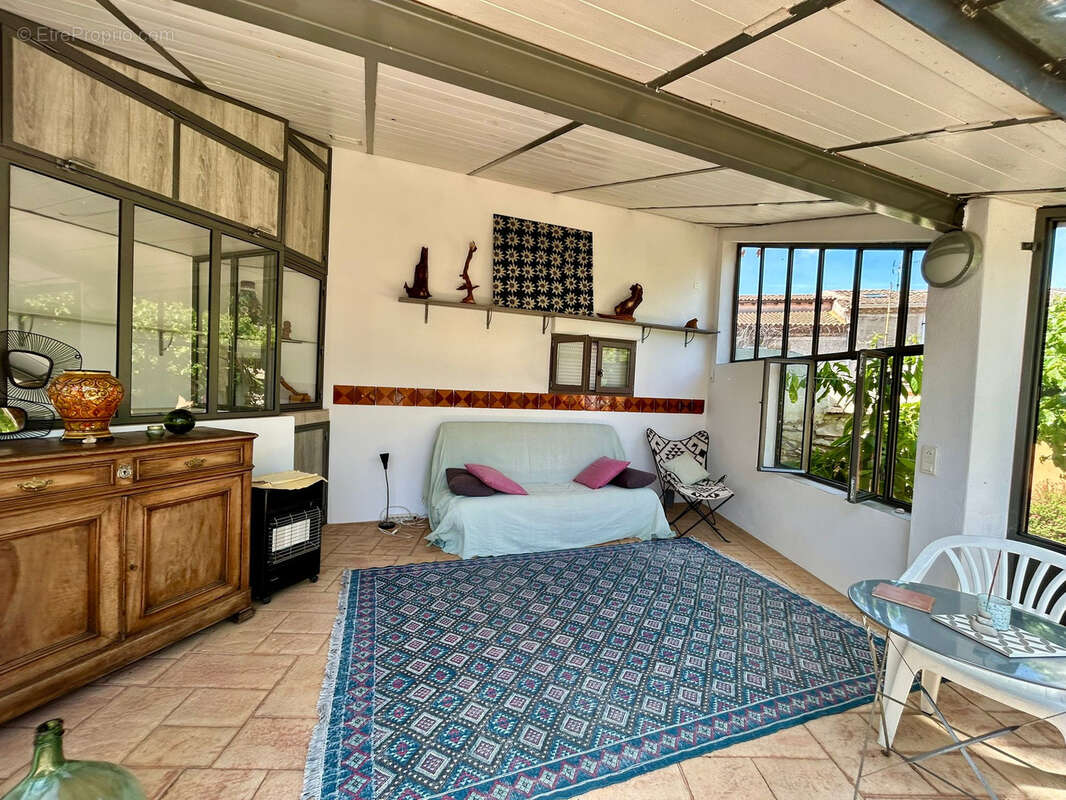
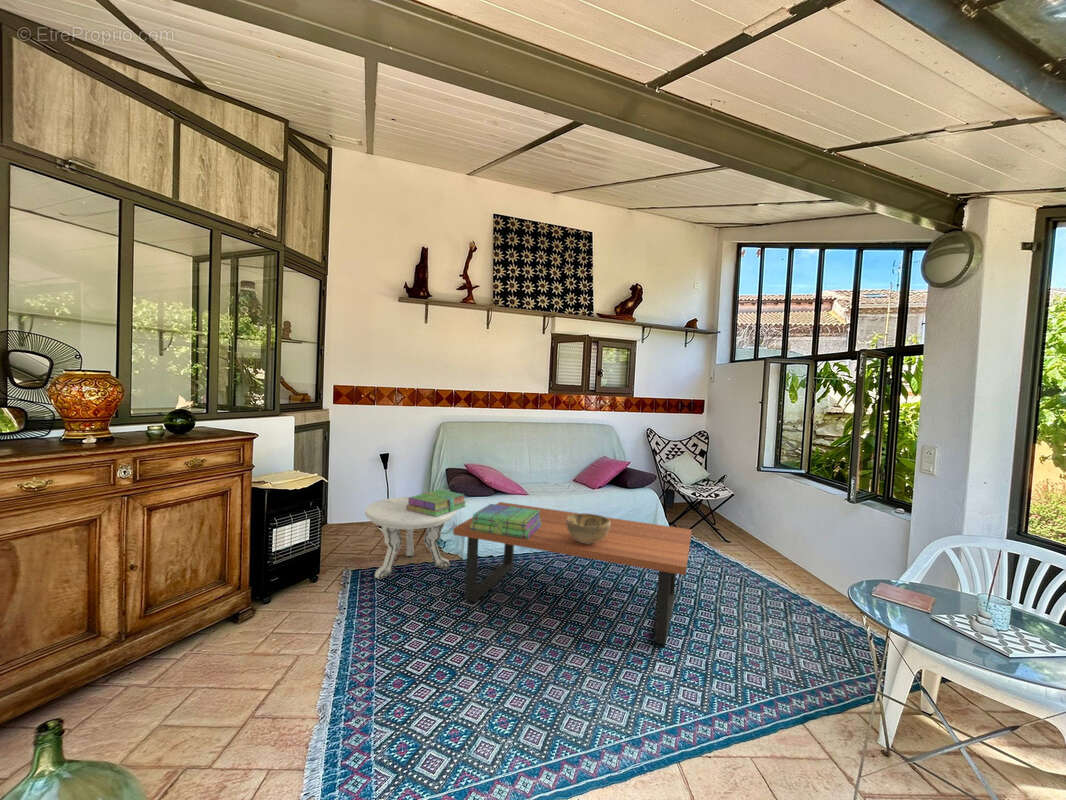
+ stack of books [470,503,542,539]
+ stack of books [406,489,468,517]
+ decorative bowl [566,512,610,544]
+ coffee table [452,501,693,646]
+ side table [364,496,457,580]
